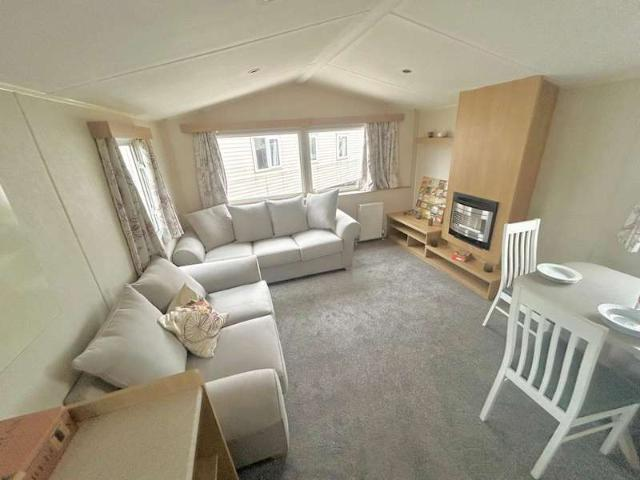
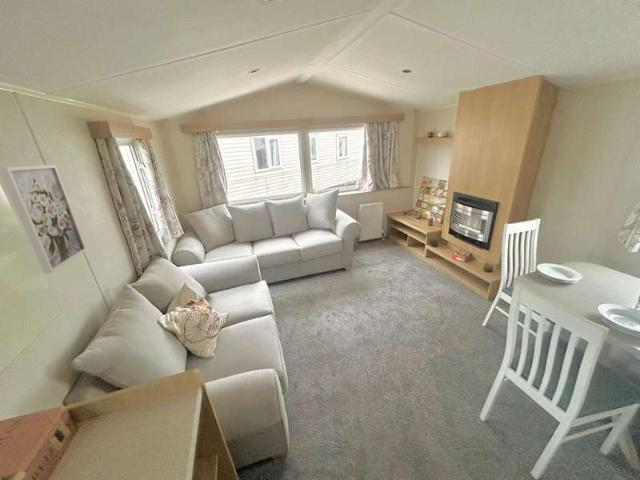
+ wall art [0,164,88,275]
